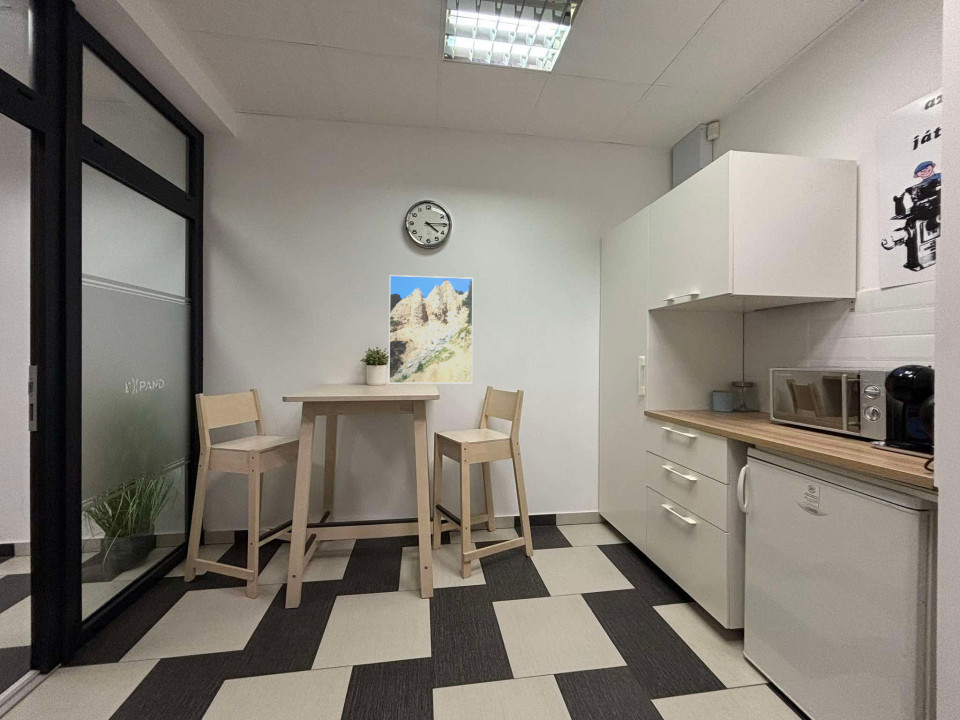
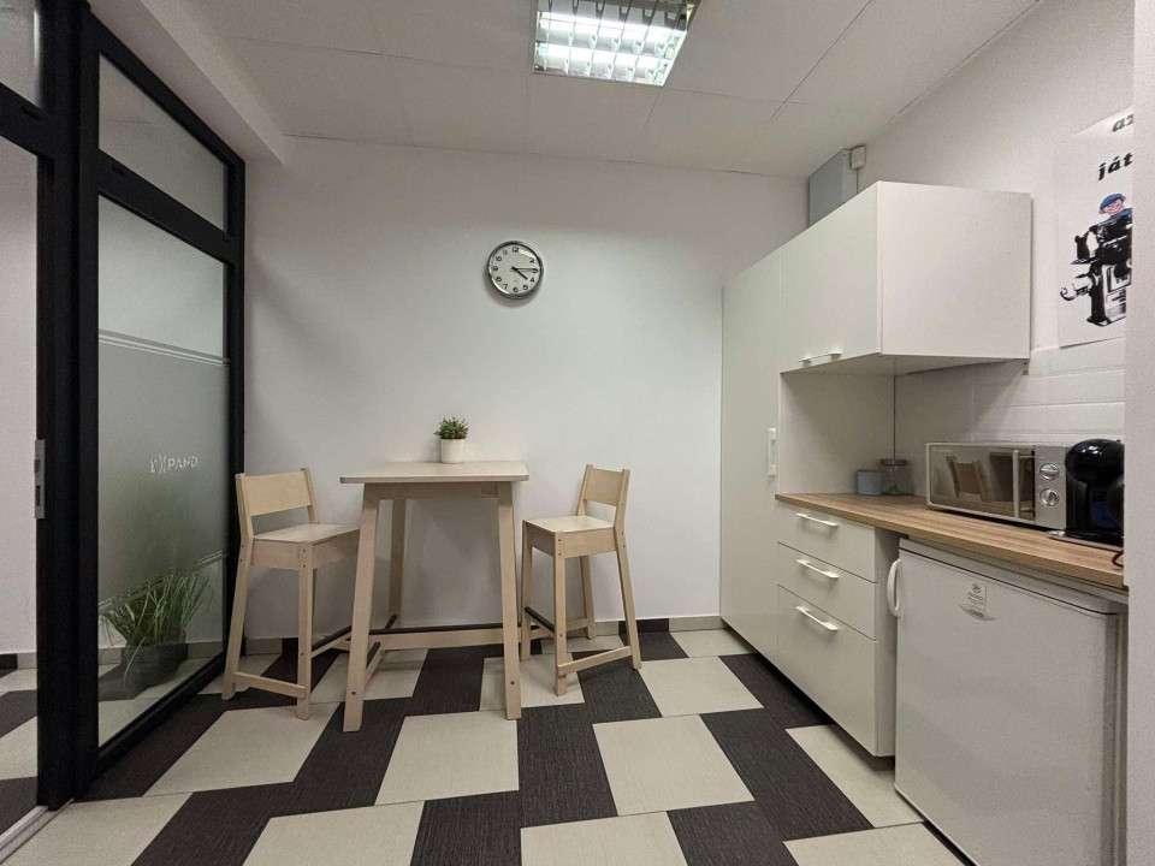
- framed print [388,274,474,384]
